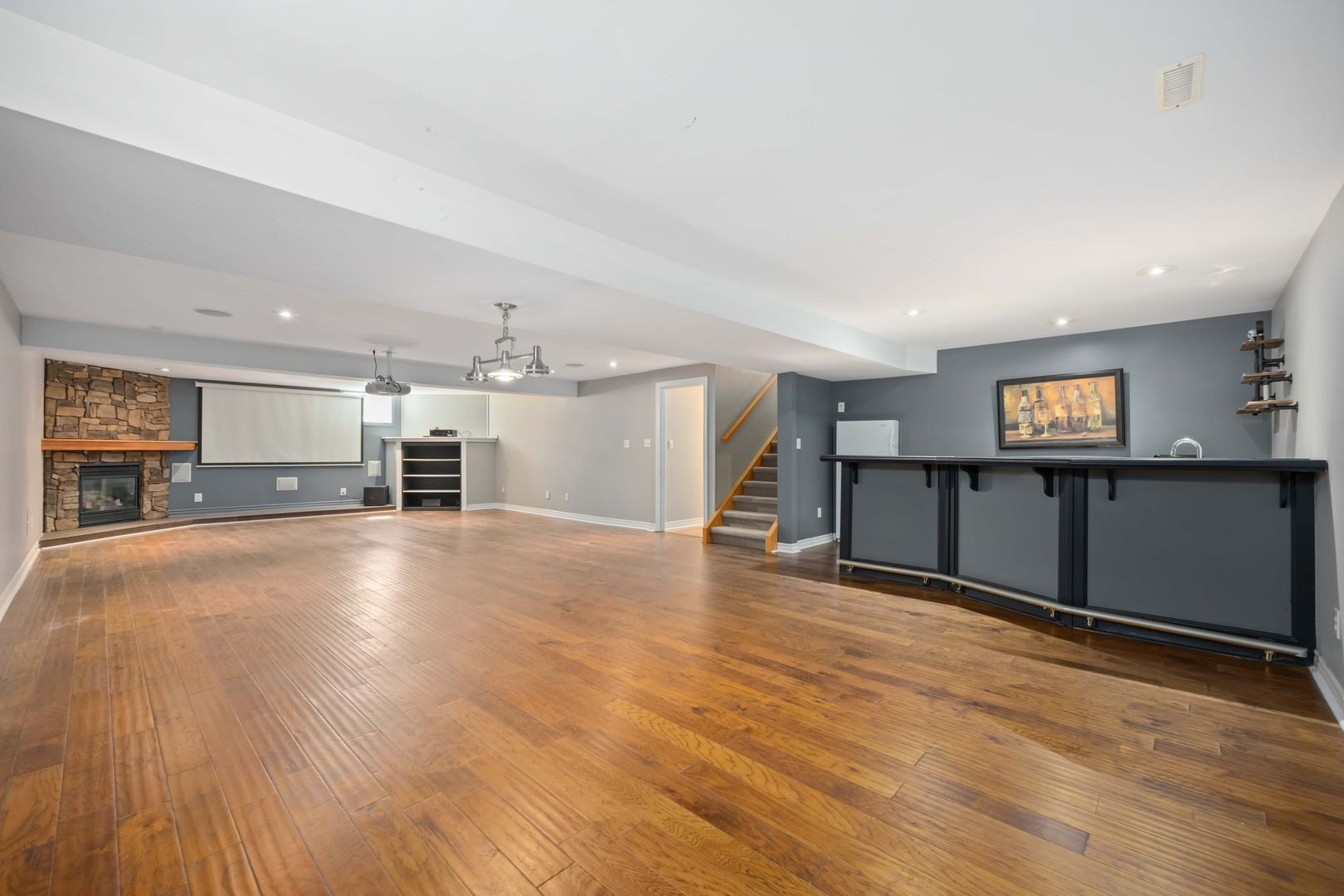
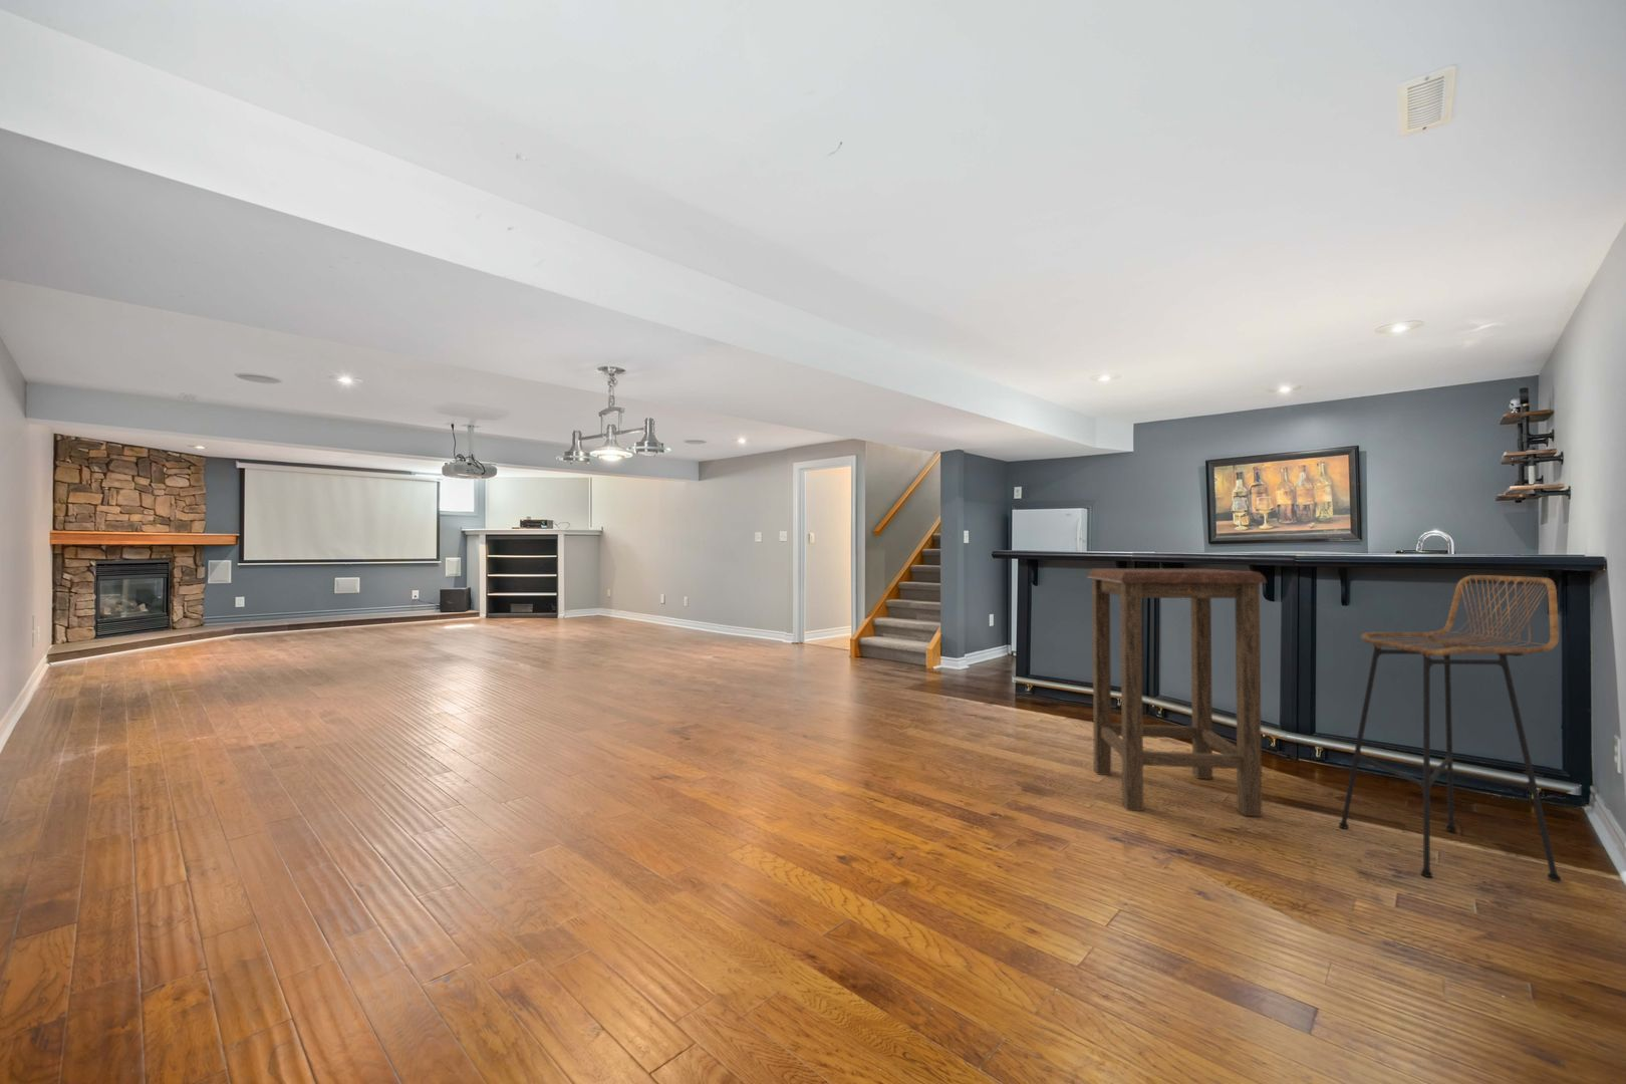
+ bar stool [1338,575,1562,882]
+ bar stool [1086,569,1268,818]
